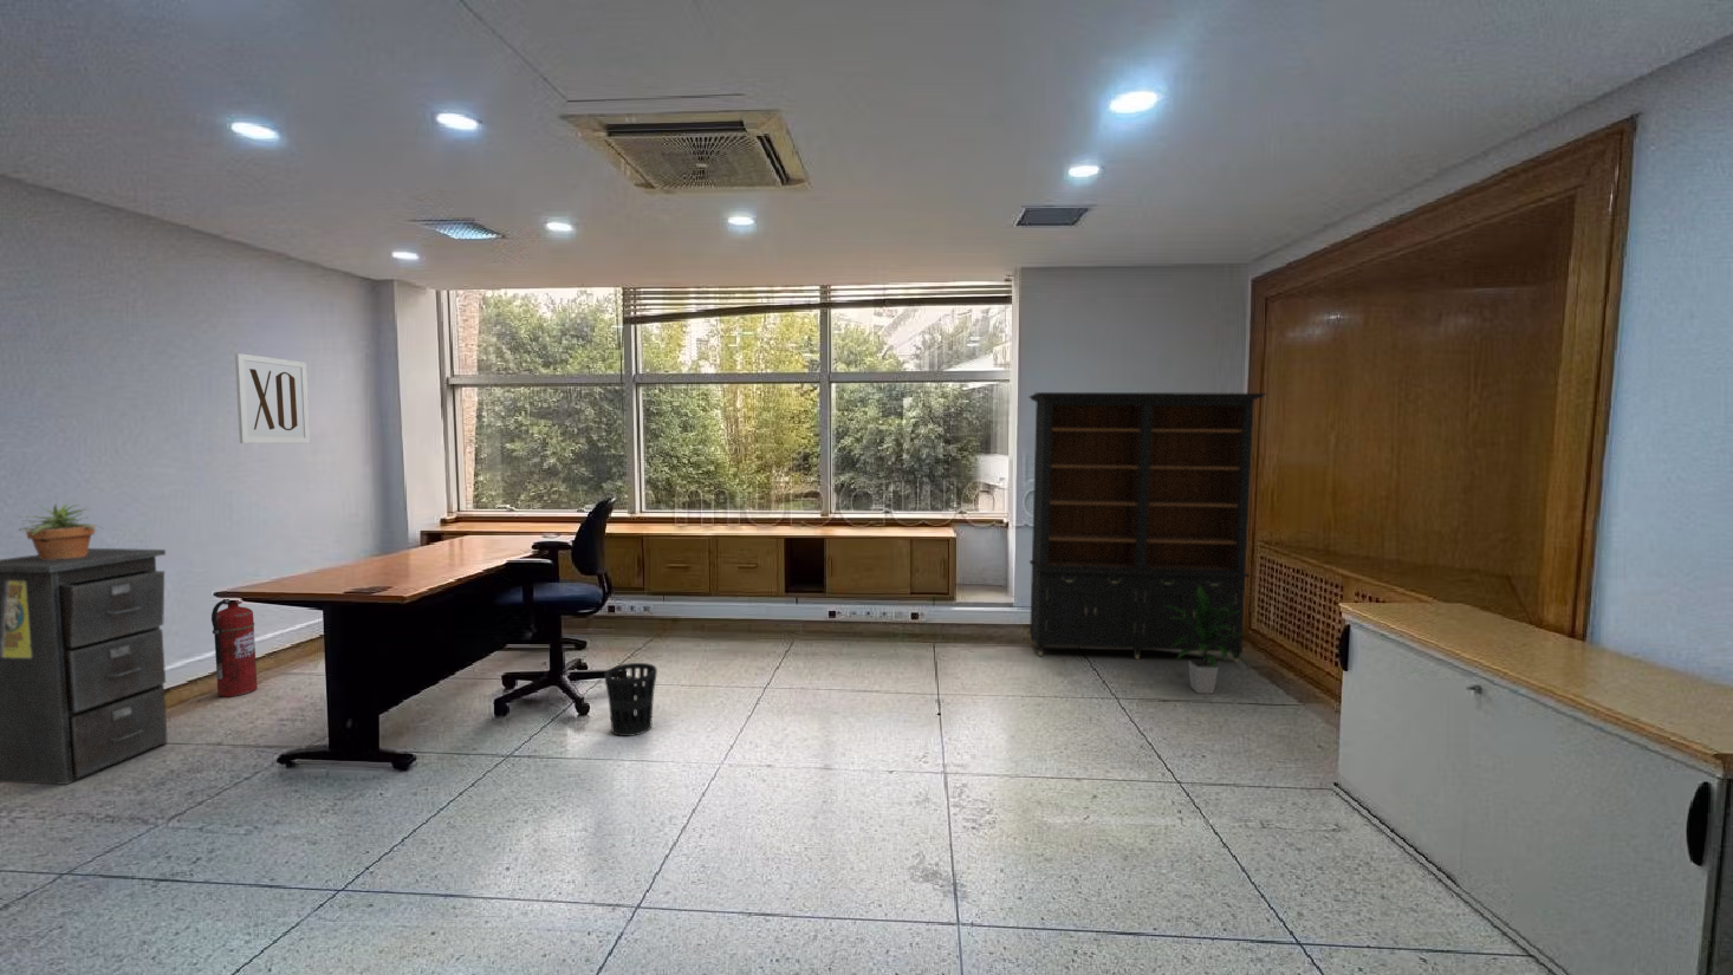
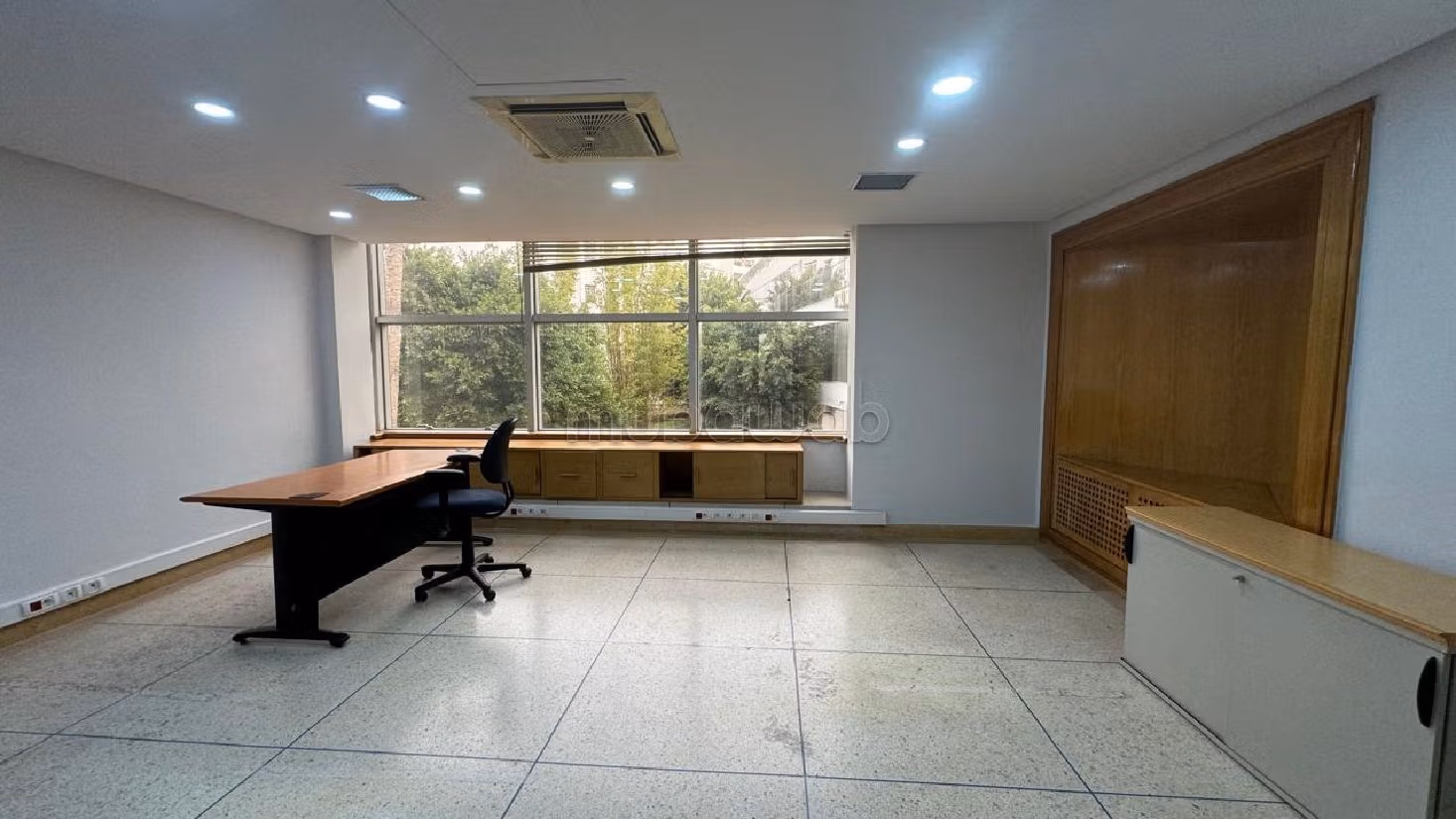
- wall art [234,352,311,444]
- indoor plant [1162,585,1252,695]
- fire extinguisher [211,598,259,699]
- filing cabinet [0,548,169,786]
- bookcase [1027,392,1269,663]
- potted plant [19,501,105,561]
- wastebasket [603,662,658,737]
